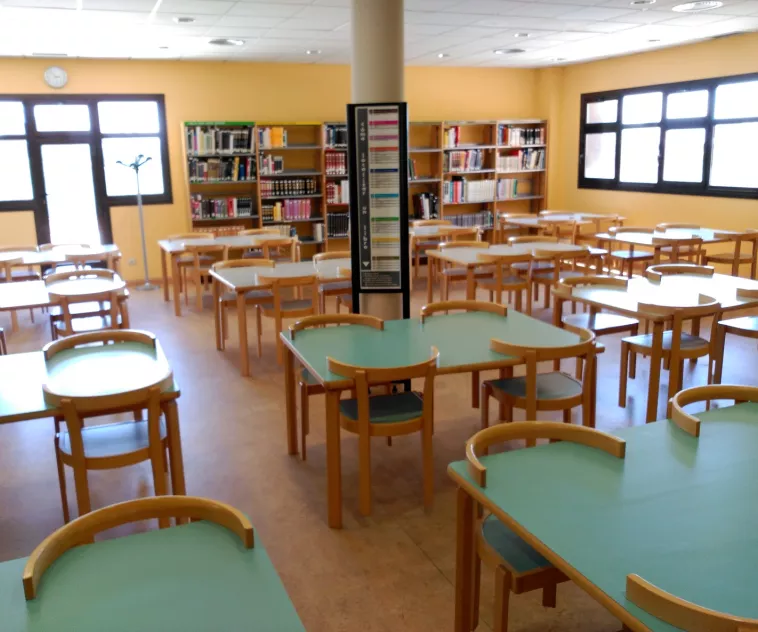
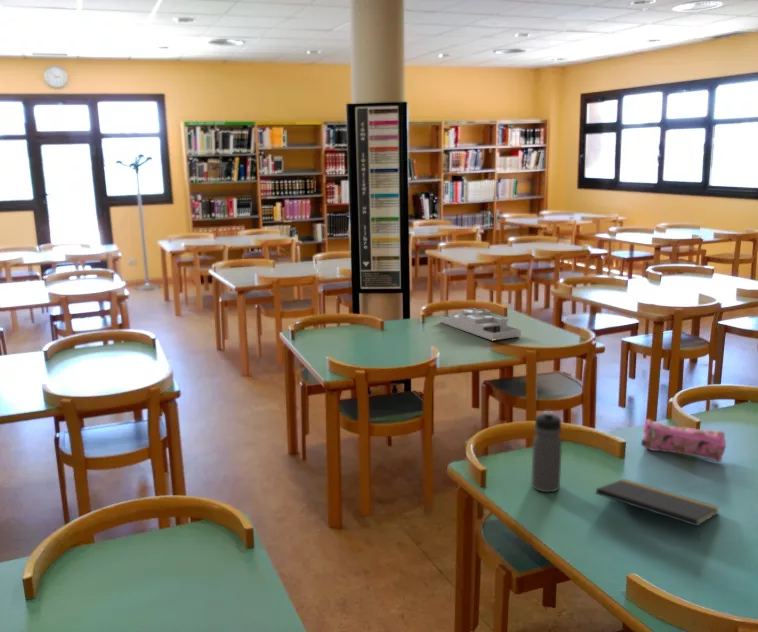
+ notepad [595,478,721,540]
+ pencil case [640,418,727,463]
+ desk organizer [439,307,522,341]
+ water bottle [530,410,563,493]
